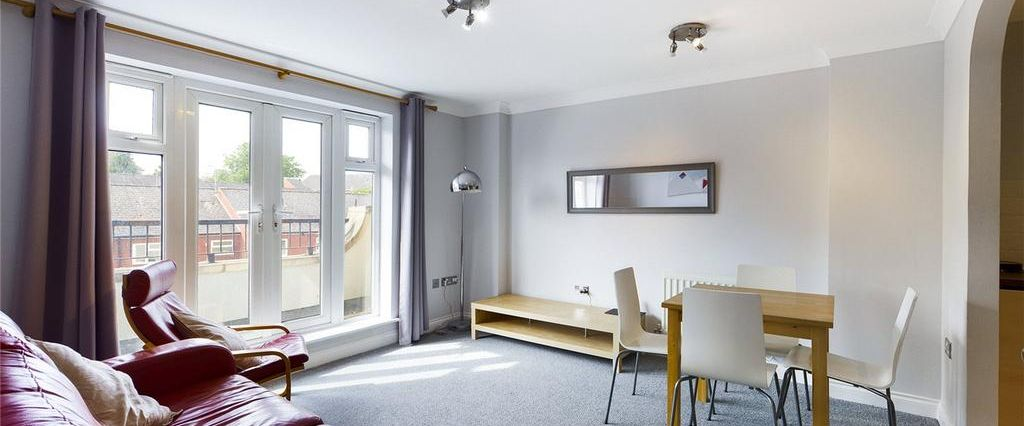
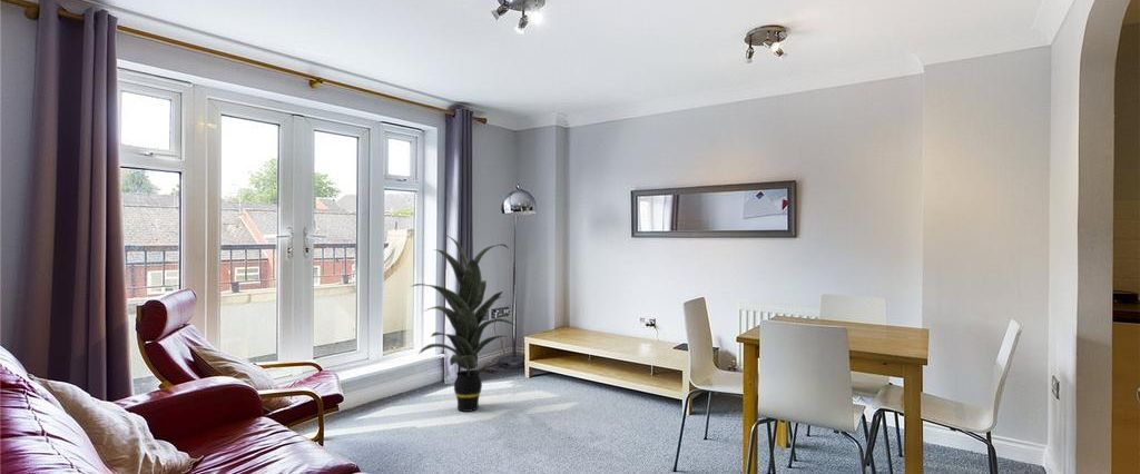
+ indoor plant [409,234,518,413]
